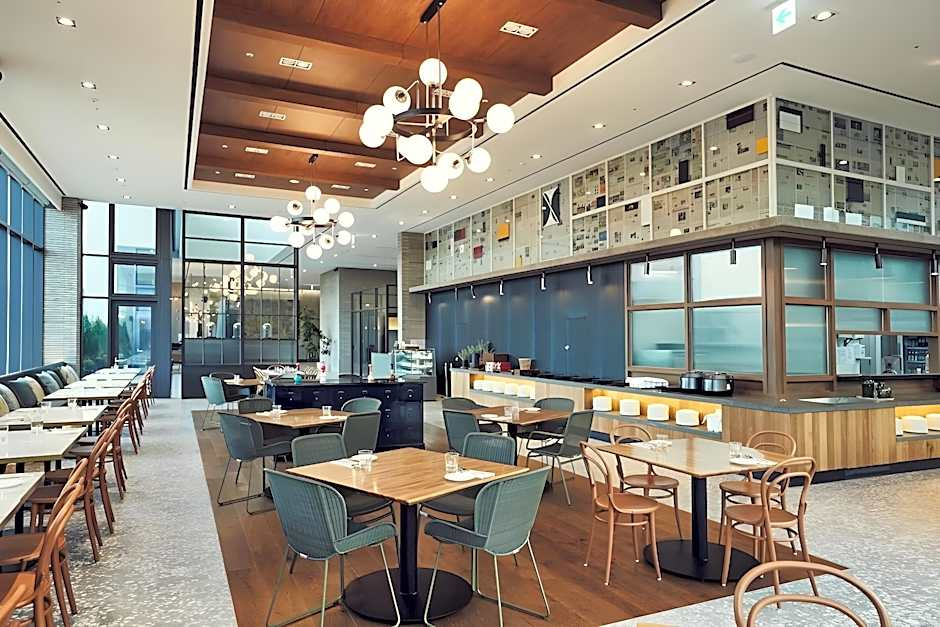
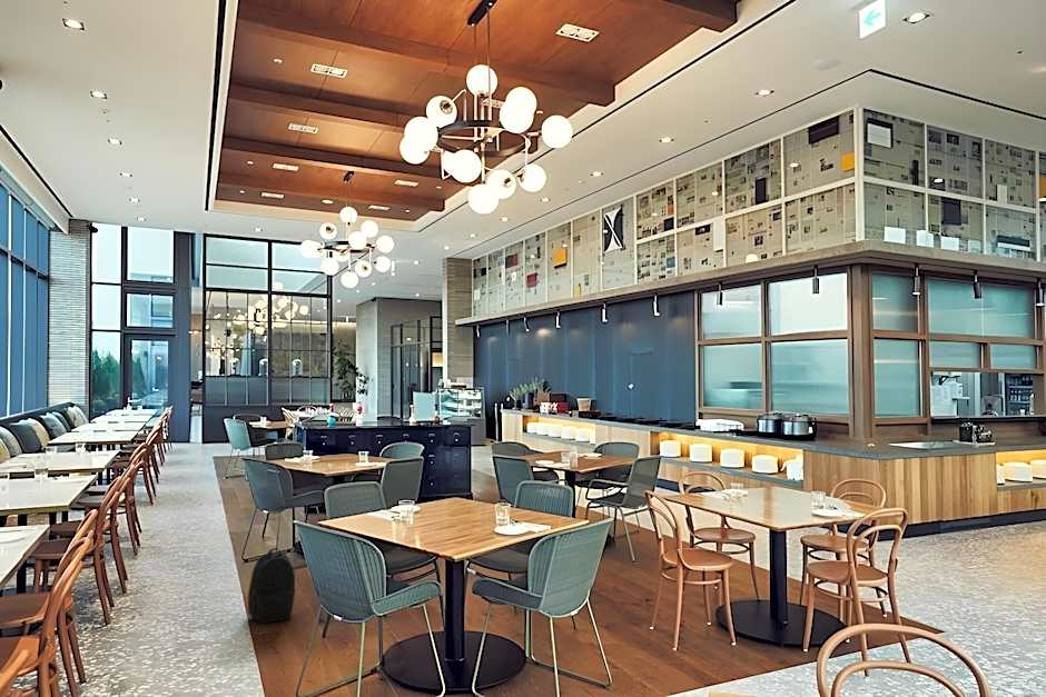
+ backpack [247,547,296,624]
